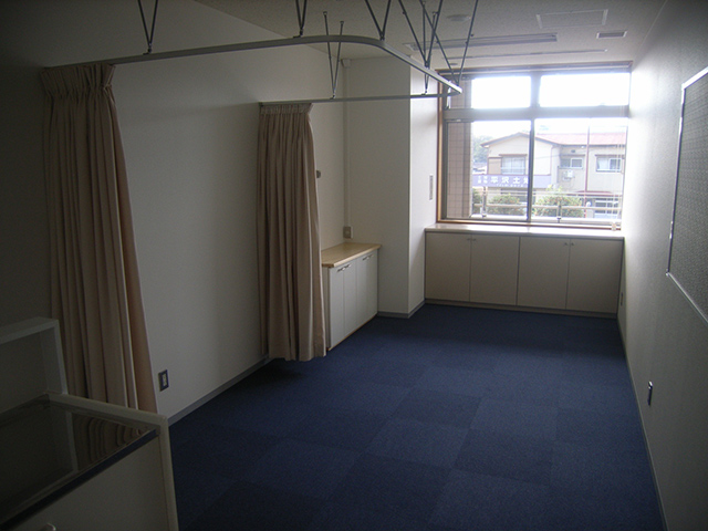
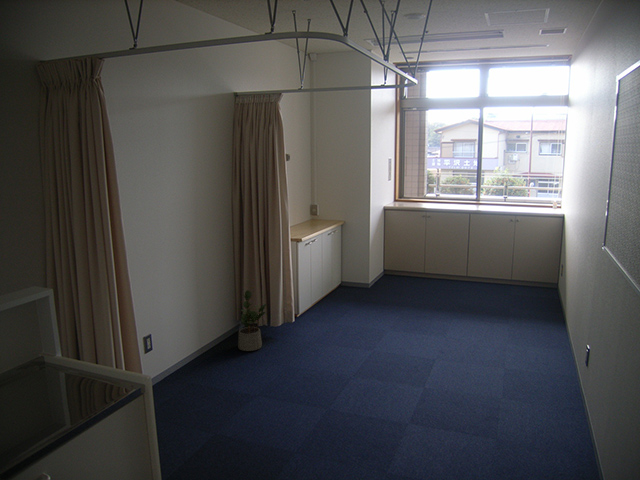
+ potted plant [237,289,268,352]
